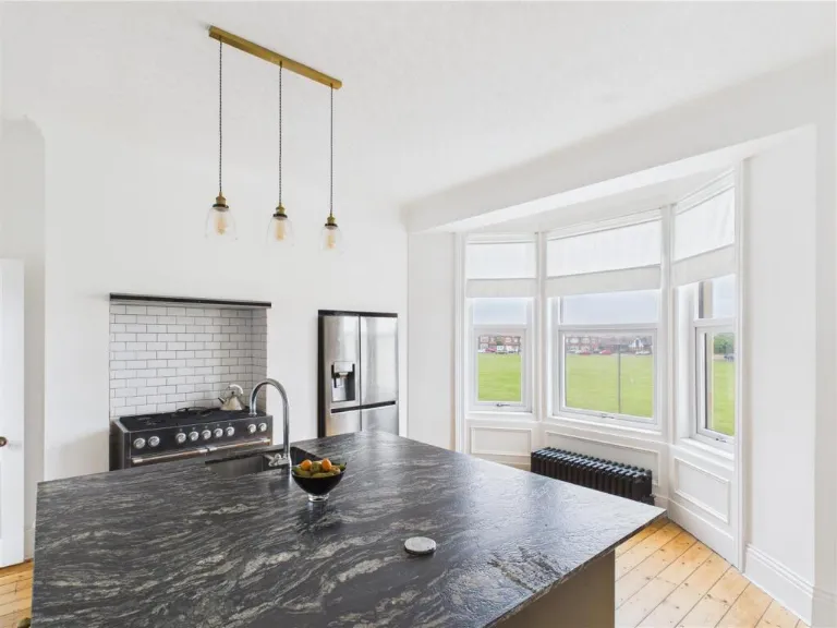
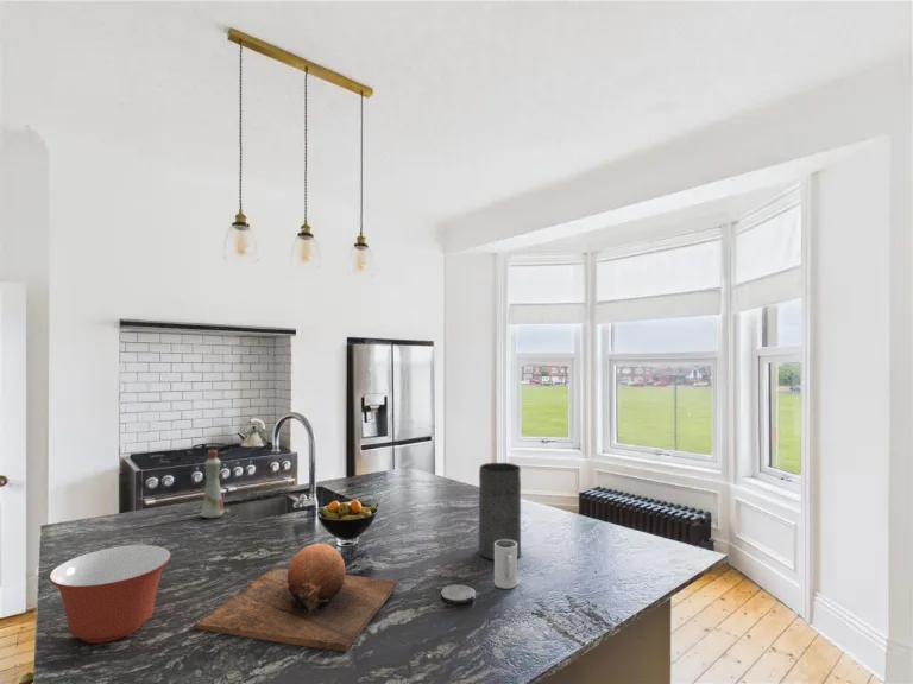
+ vase [478,462,522,562]
+ bottle [200,448,225,519]
+ mug [493,540,518,590]
+ chopping board [195,543,398,653]
+ mixing bowl [48,544,172,644]
